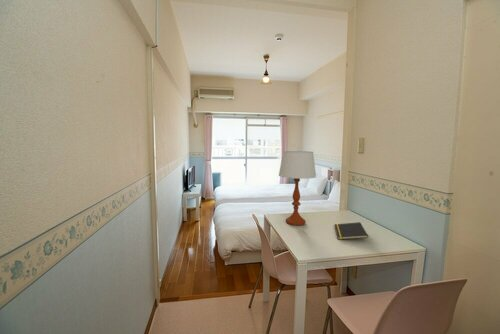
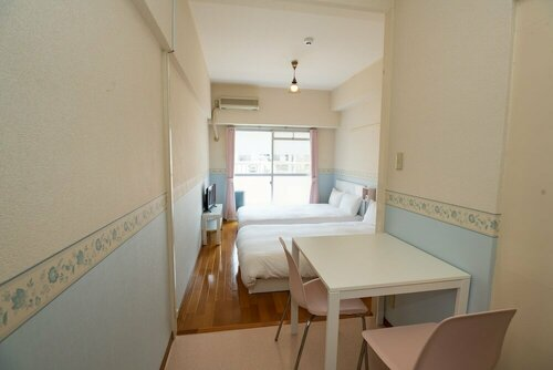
- table lamp [278,150,317,226]
- notepad [333,221,369,240]
